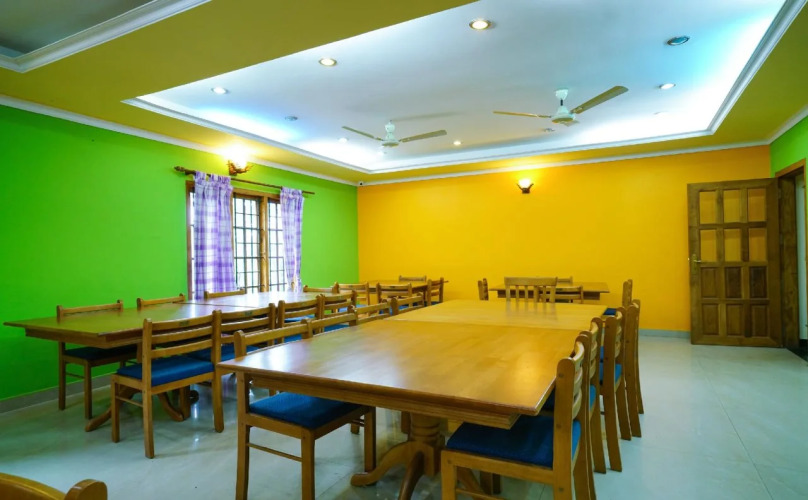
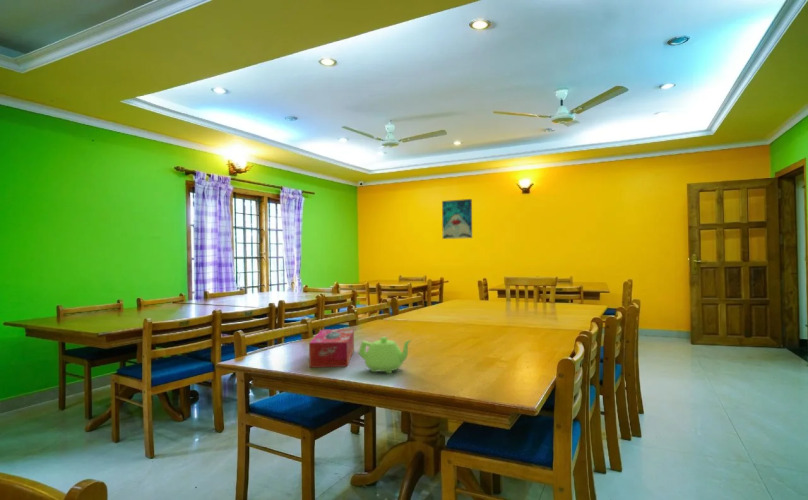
+ teapot [358,336,412,374]
+ wall art [441,198,473,240]
+ tissue box [308,328,355,369]
